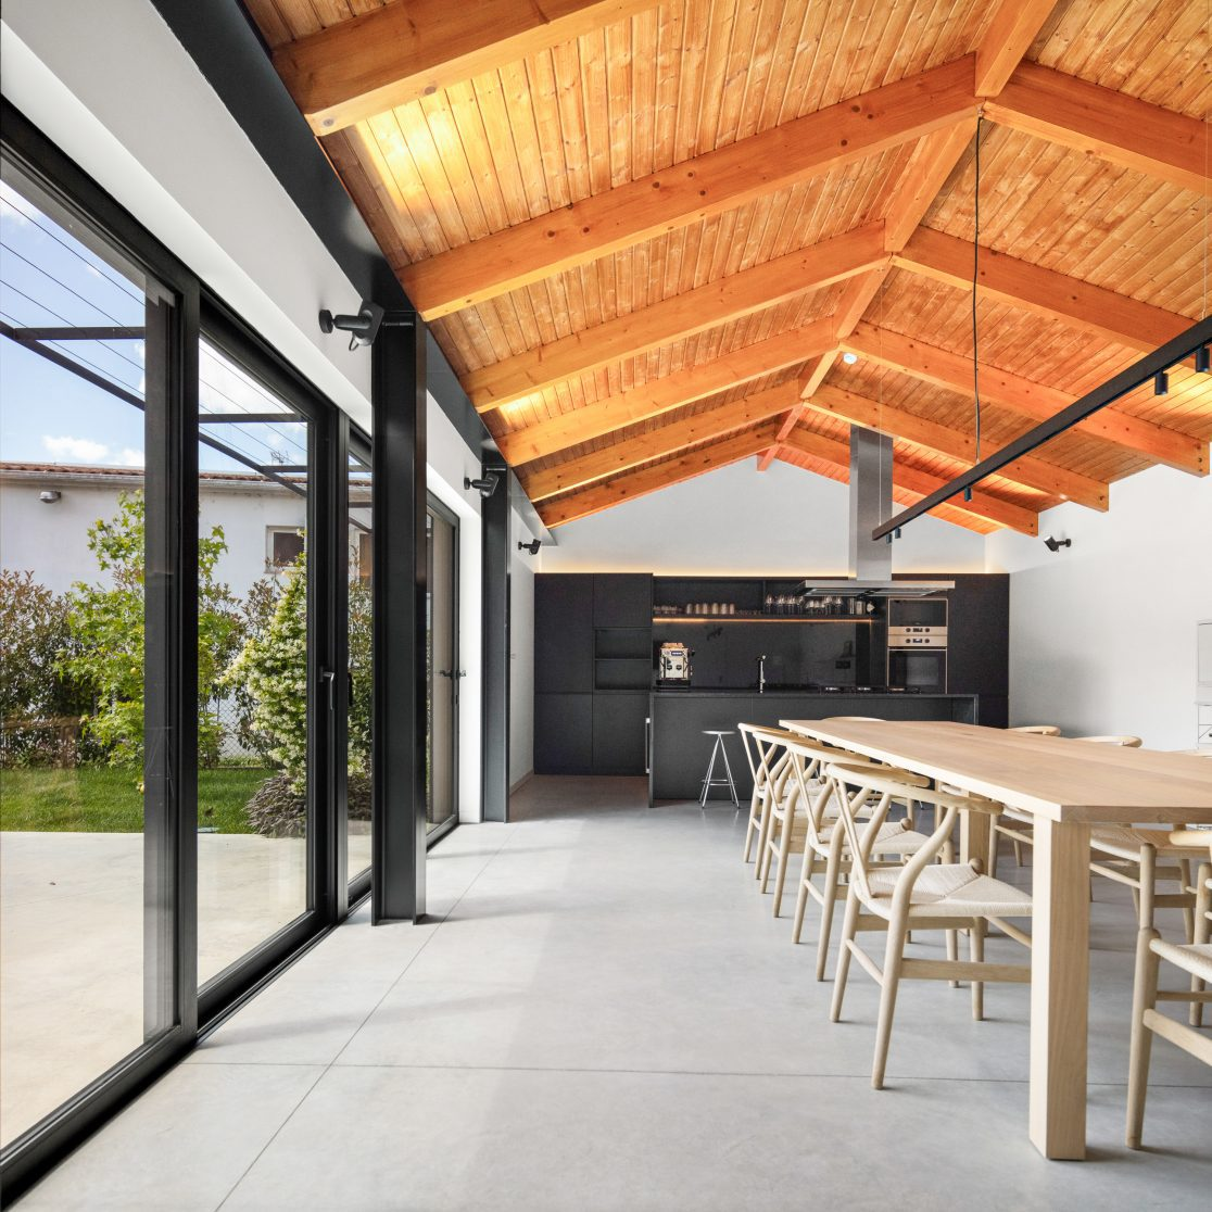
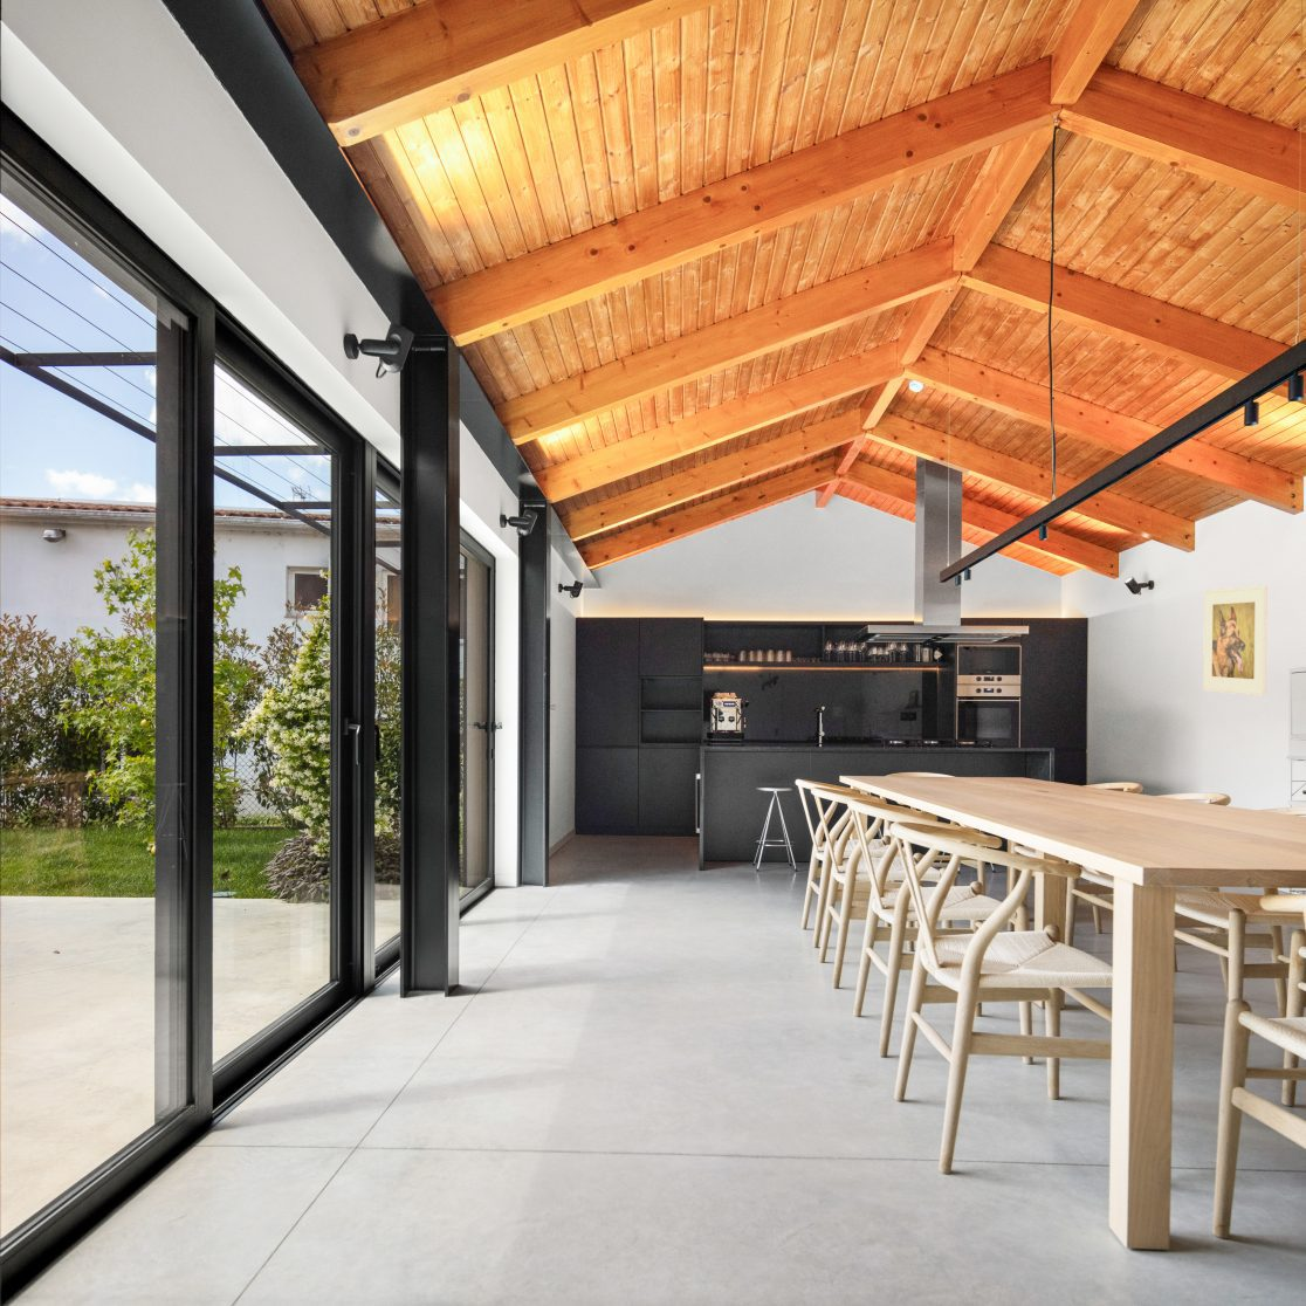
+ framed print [1202,584,1269,697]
